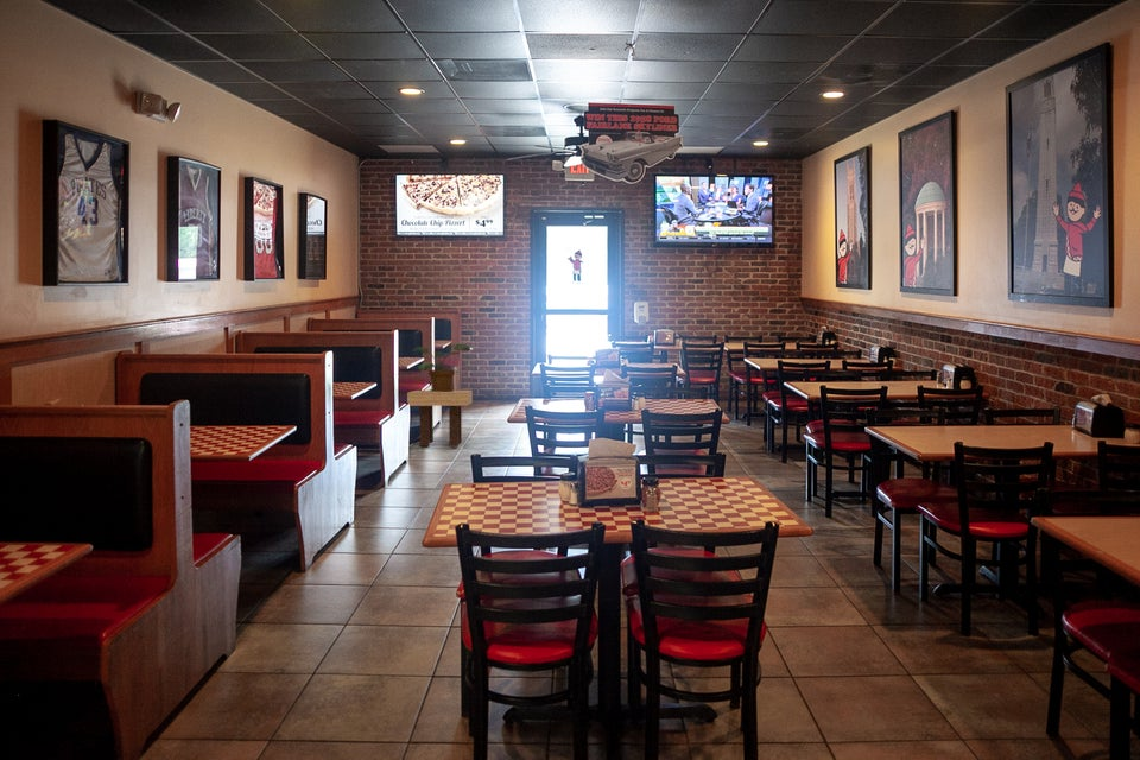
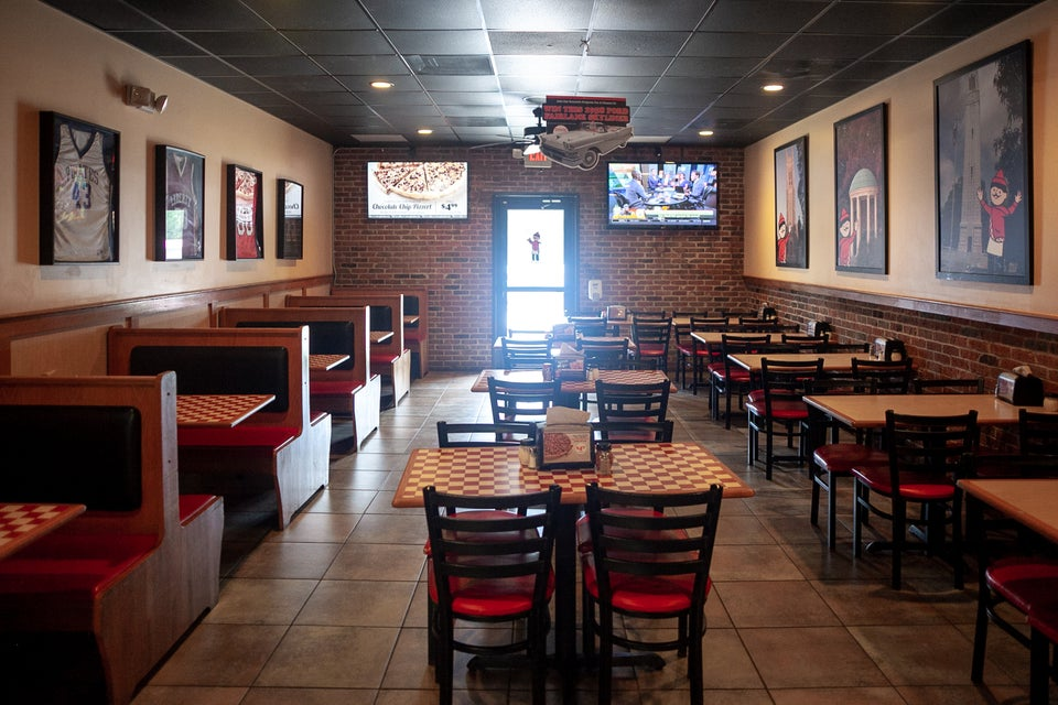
- side table [406,390,474,448]
- potted plant [411,342,473,392]
